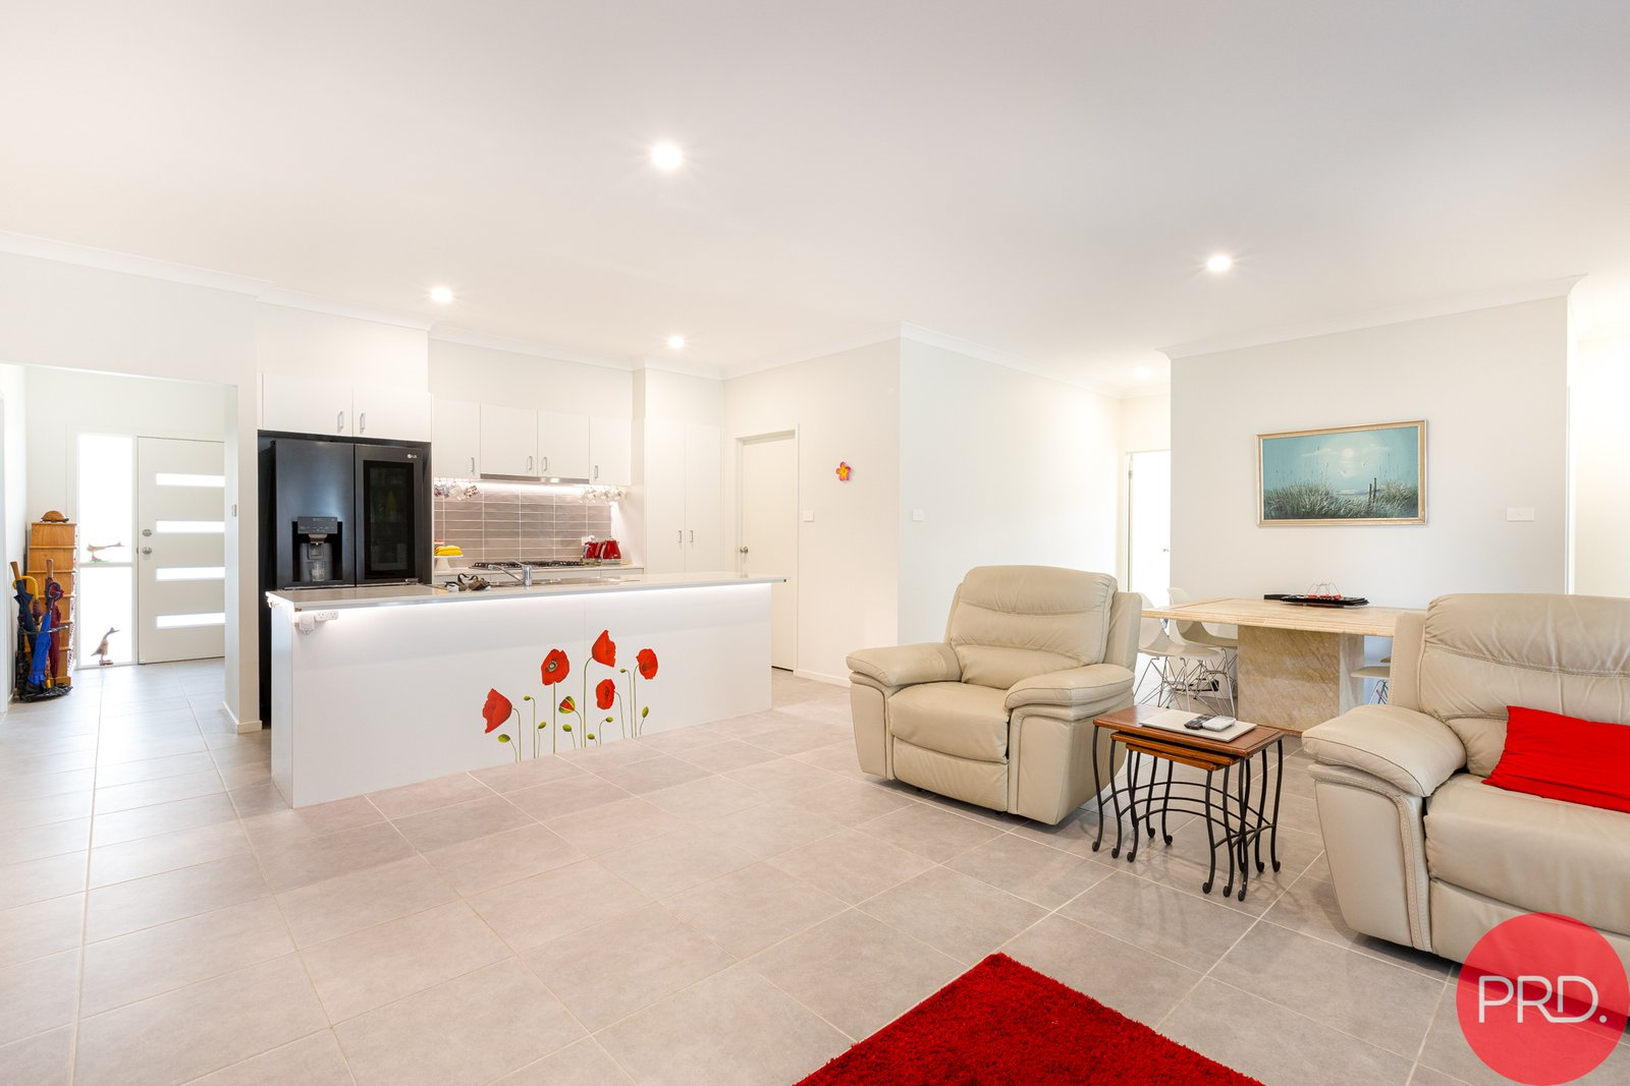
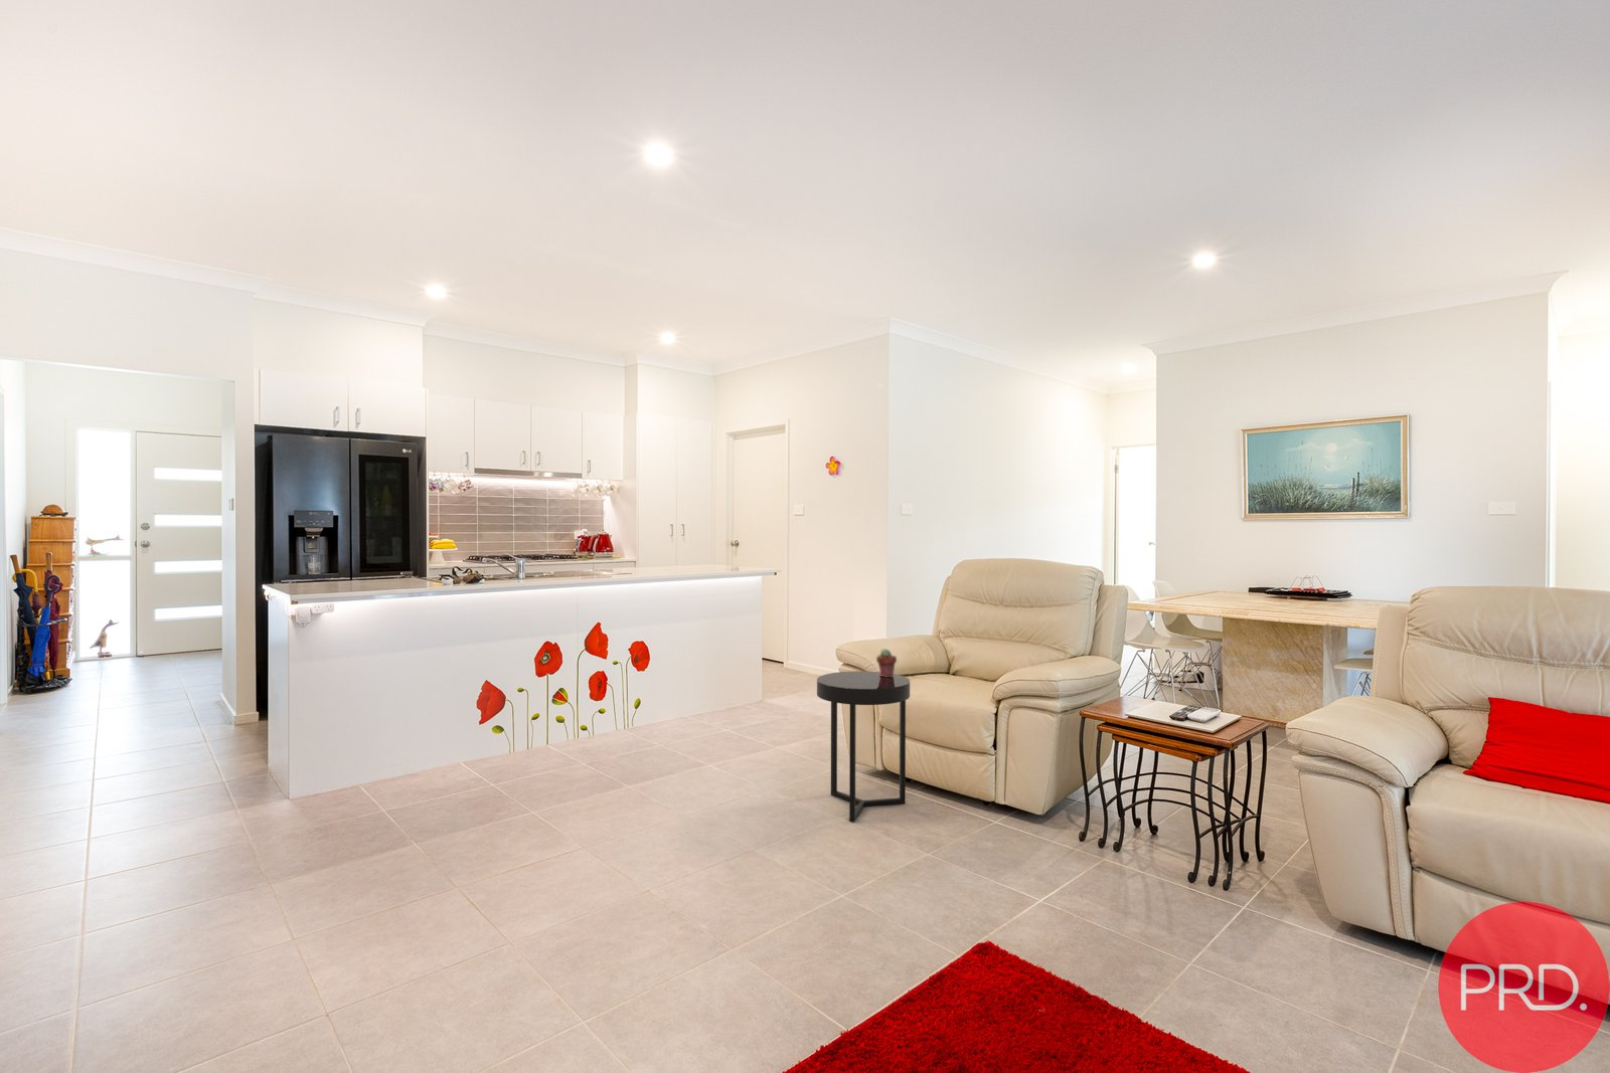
+ potted succulent [876,648,897,677]
+ side table [816,671,910,823]
